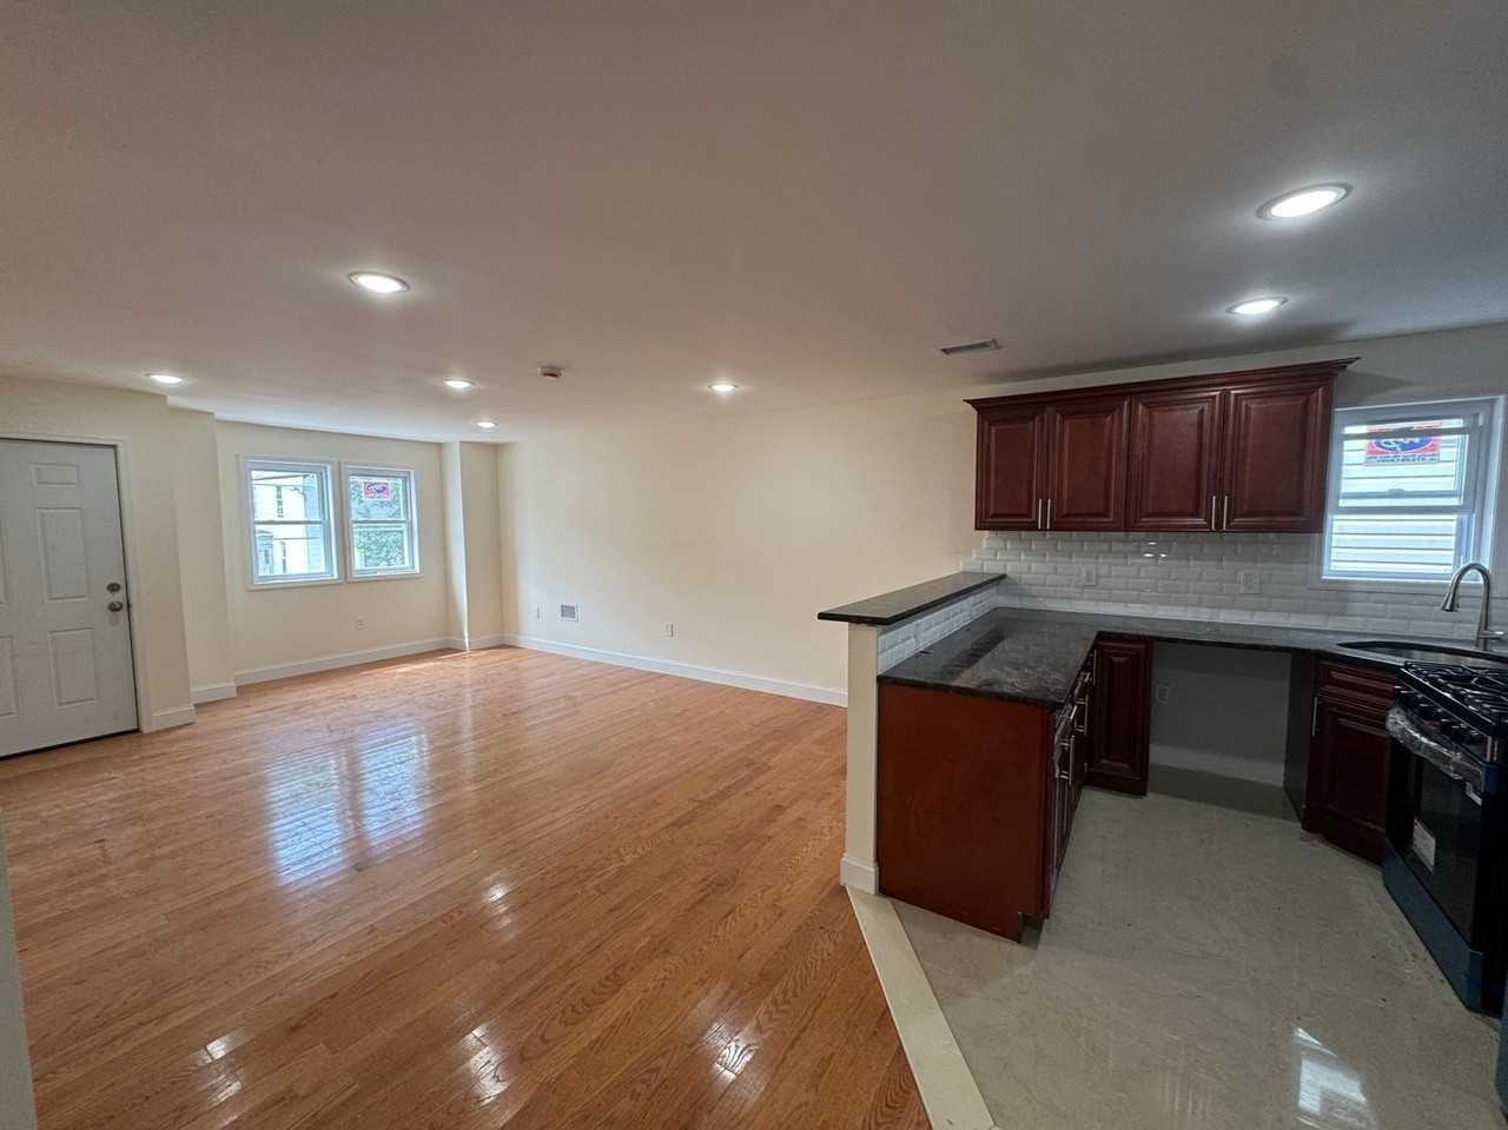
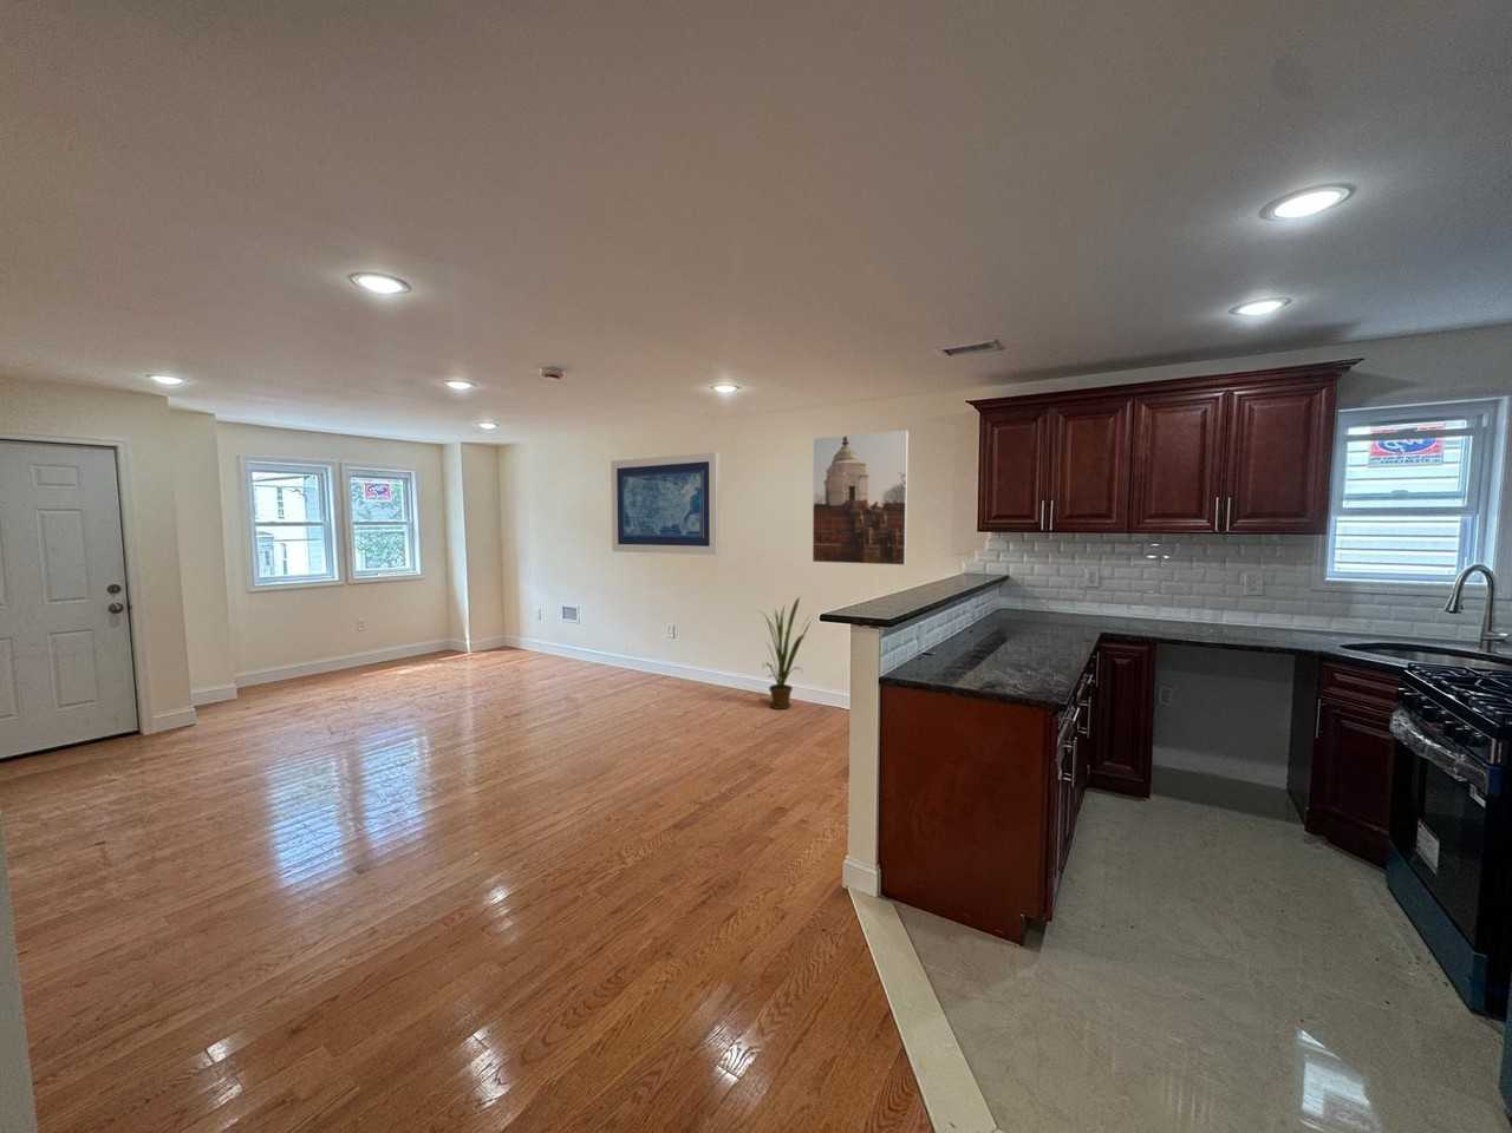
+ wall art [610,451,720,556]
+ house plant [758,597,813,711]
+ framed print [812,428,910,566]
